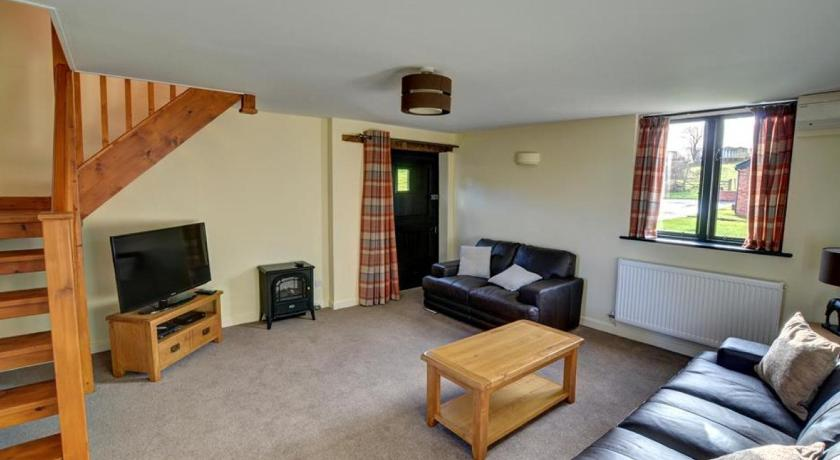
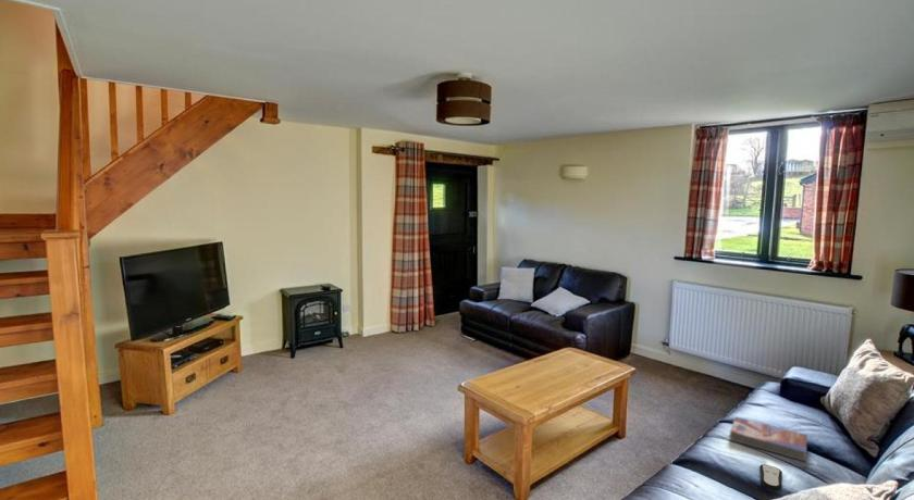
+ remote control [758,463,783,492]
+ textbook [729,415,807,463]
